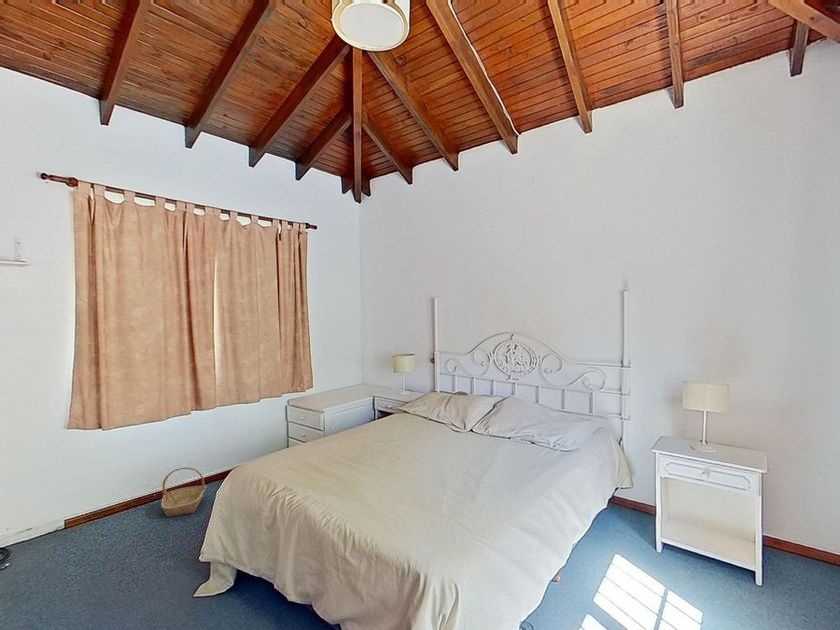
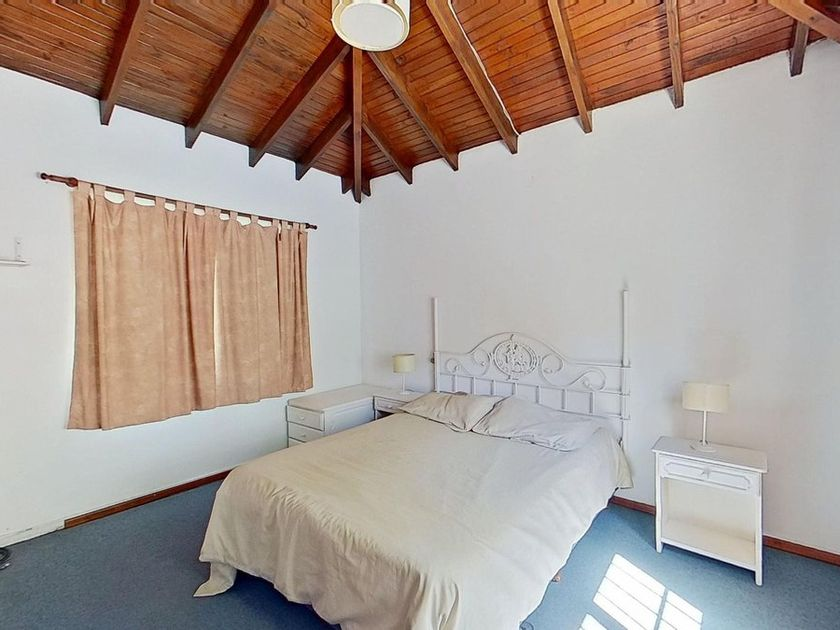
- basket [160,466,207,518]
